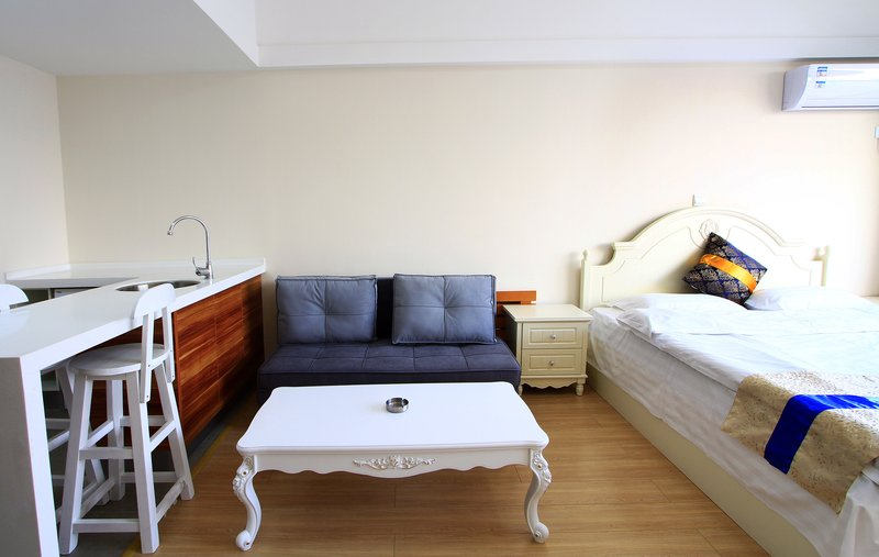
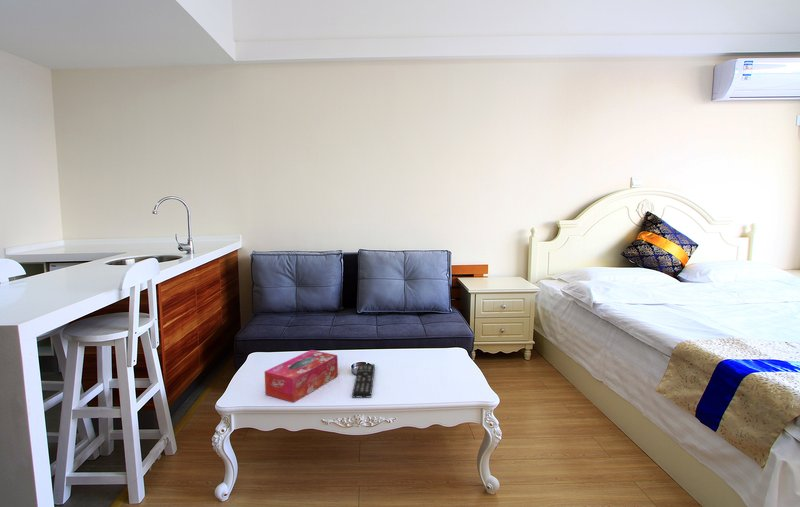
+ tissue box [264,349,339,404]
+ remote control [351,363,376,399]
